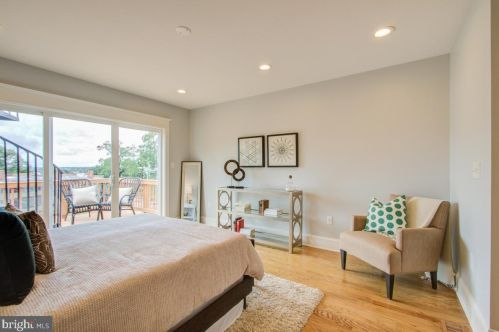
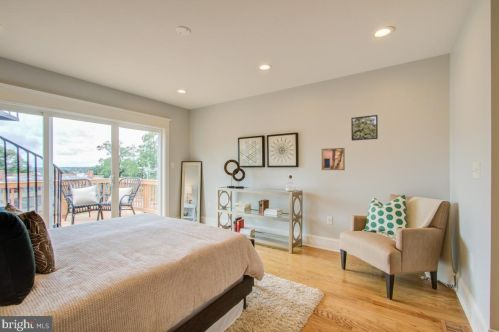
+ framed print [350,114,379,142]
+ wall art [321,147,346,171]
